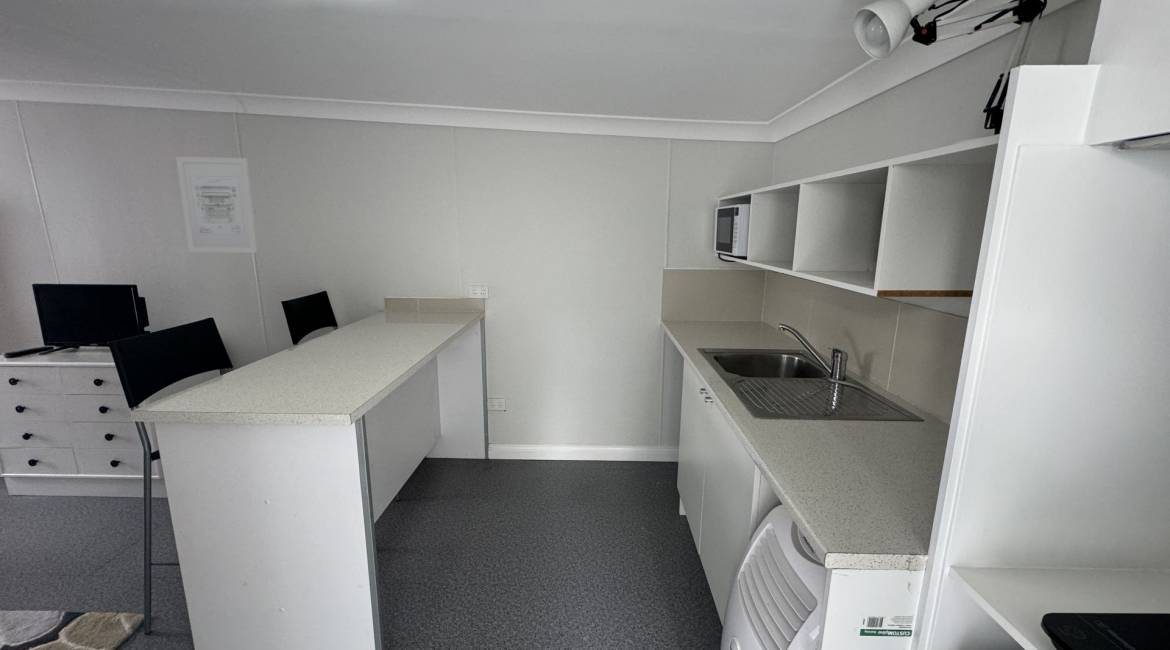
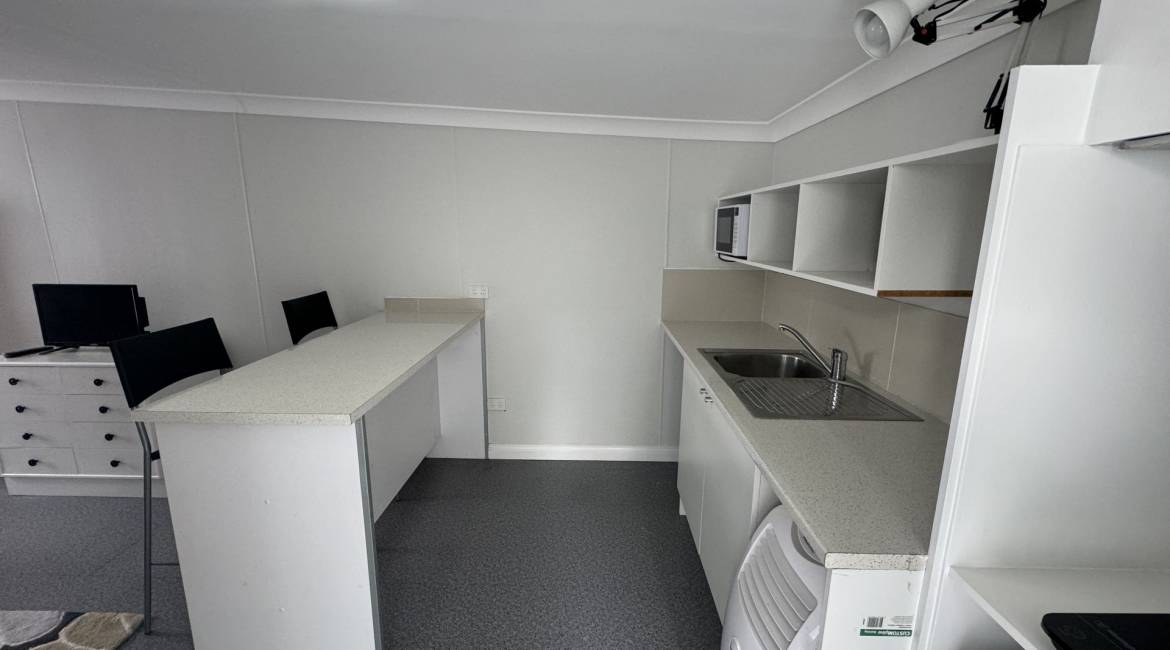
- wall art [175,156,259,254]
